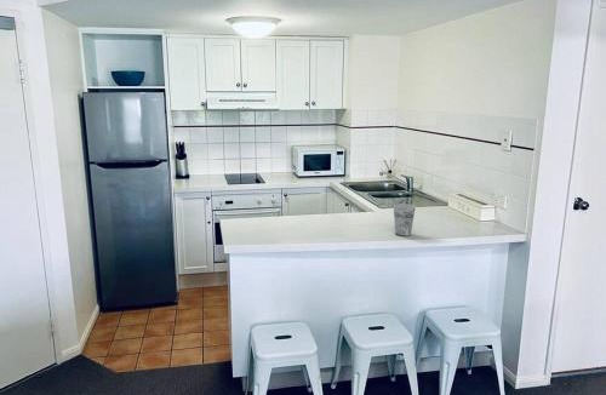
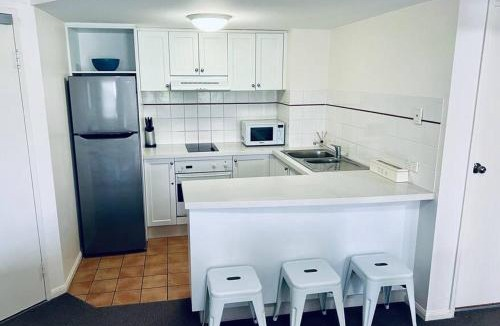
- cup [393,202,417,237]
